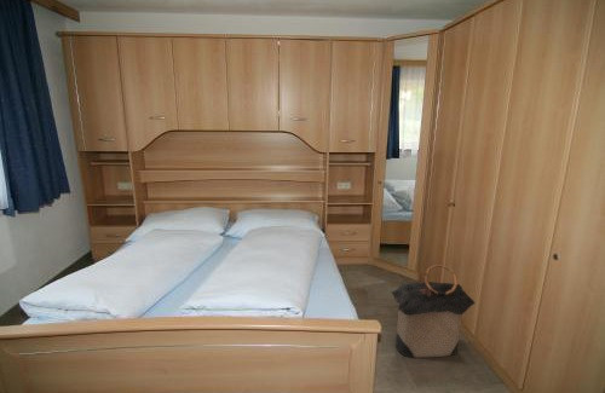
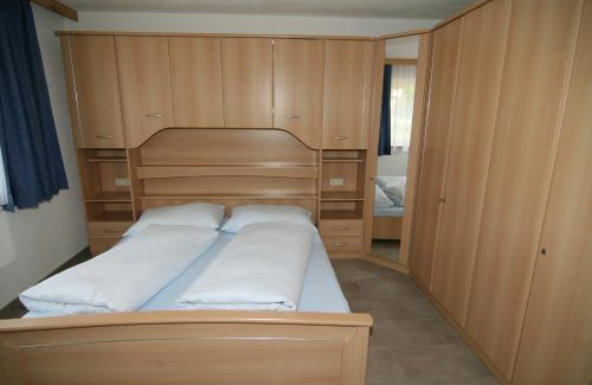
- laundry hamper [390,264,476,359]
